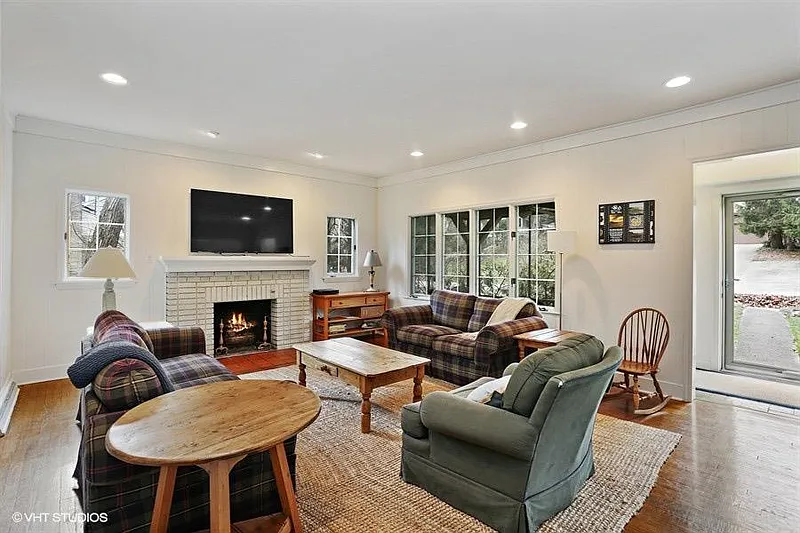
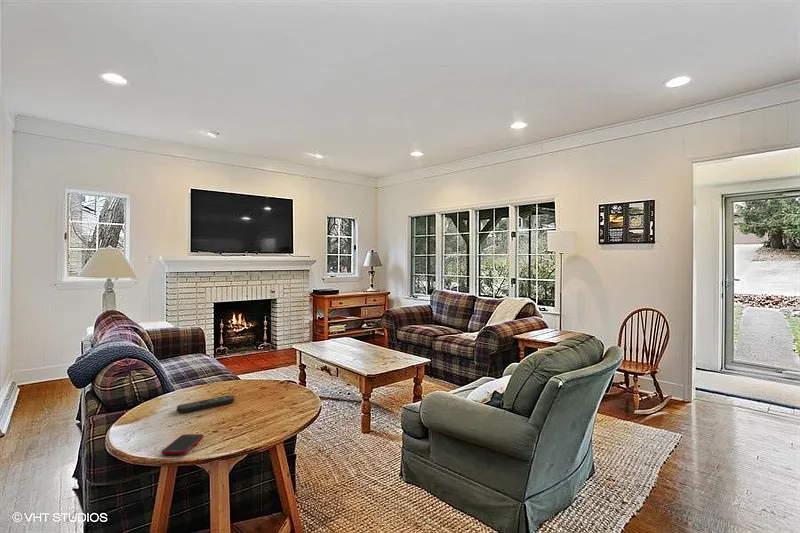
+ remote control [176,394,235,414]
+ cell phone [161,433,204,455]
